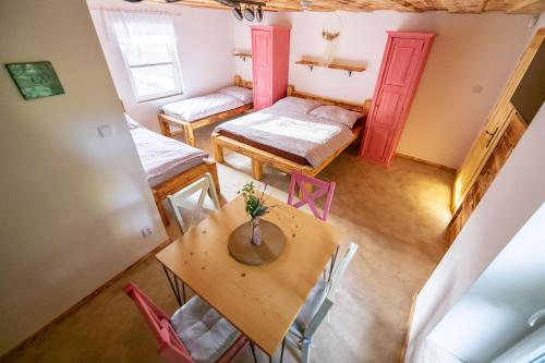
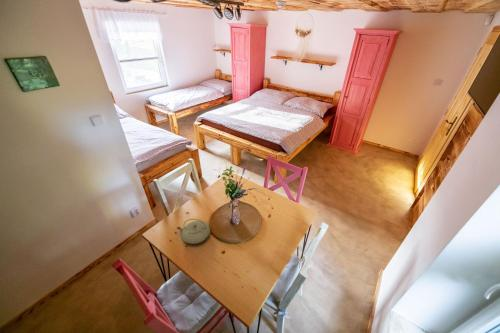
+ teapot [176,218,211,245]
